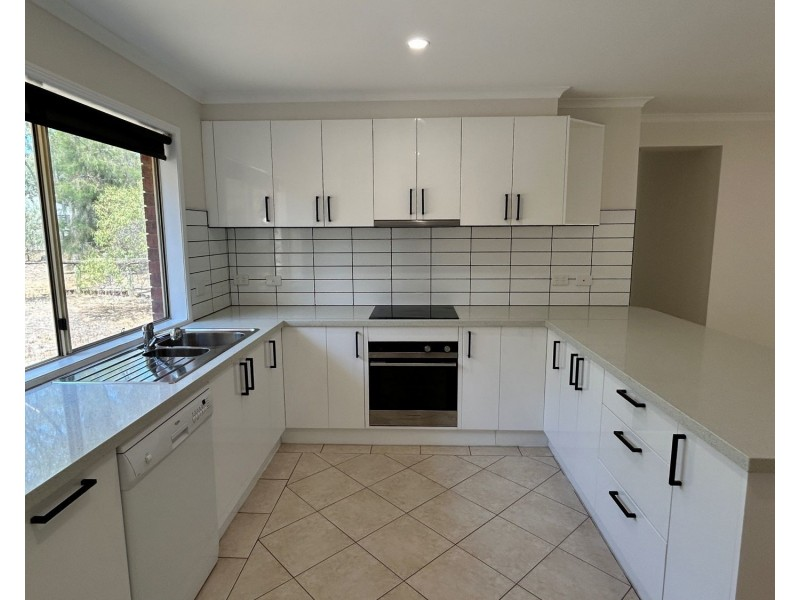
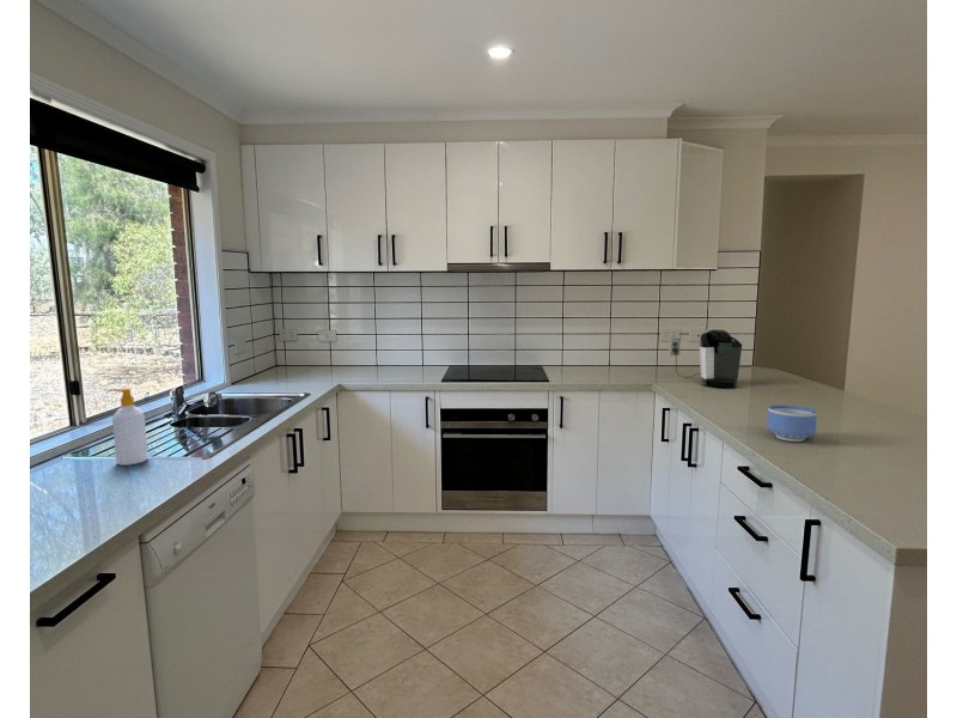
+ coffee maker [669,328,743,389]
+ bowl [766,404,818,443]
+ soap bottle [106,388,150,467]
